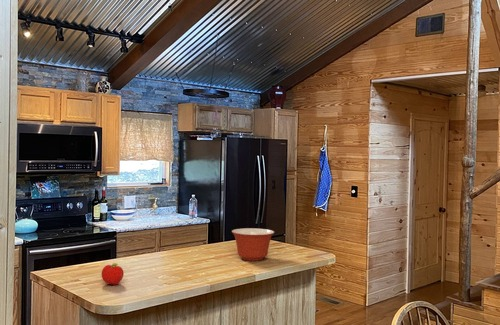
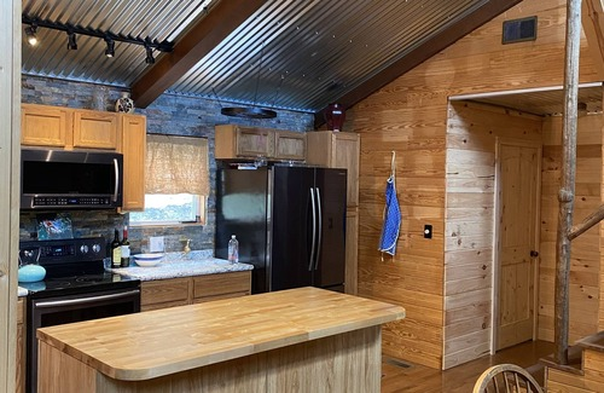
- mixing bowl [231,227,275,262]
- fruit [101,262,125,285]
